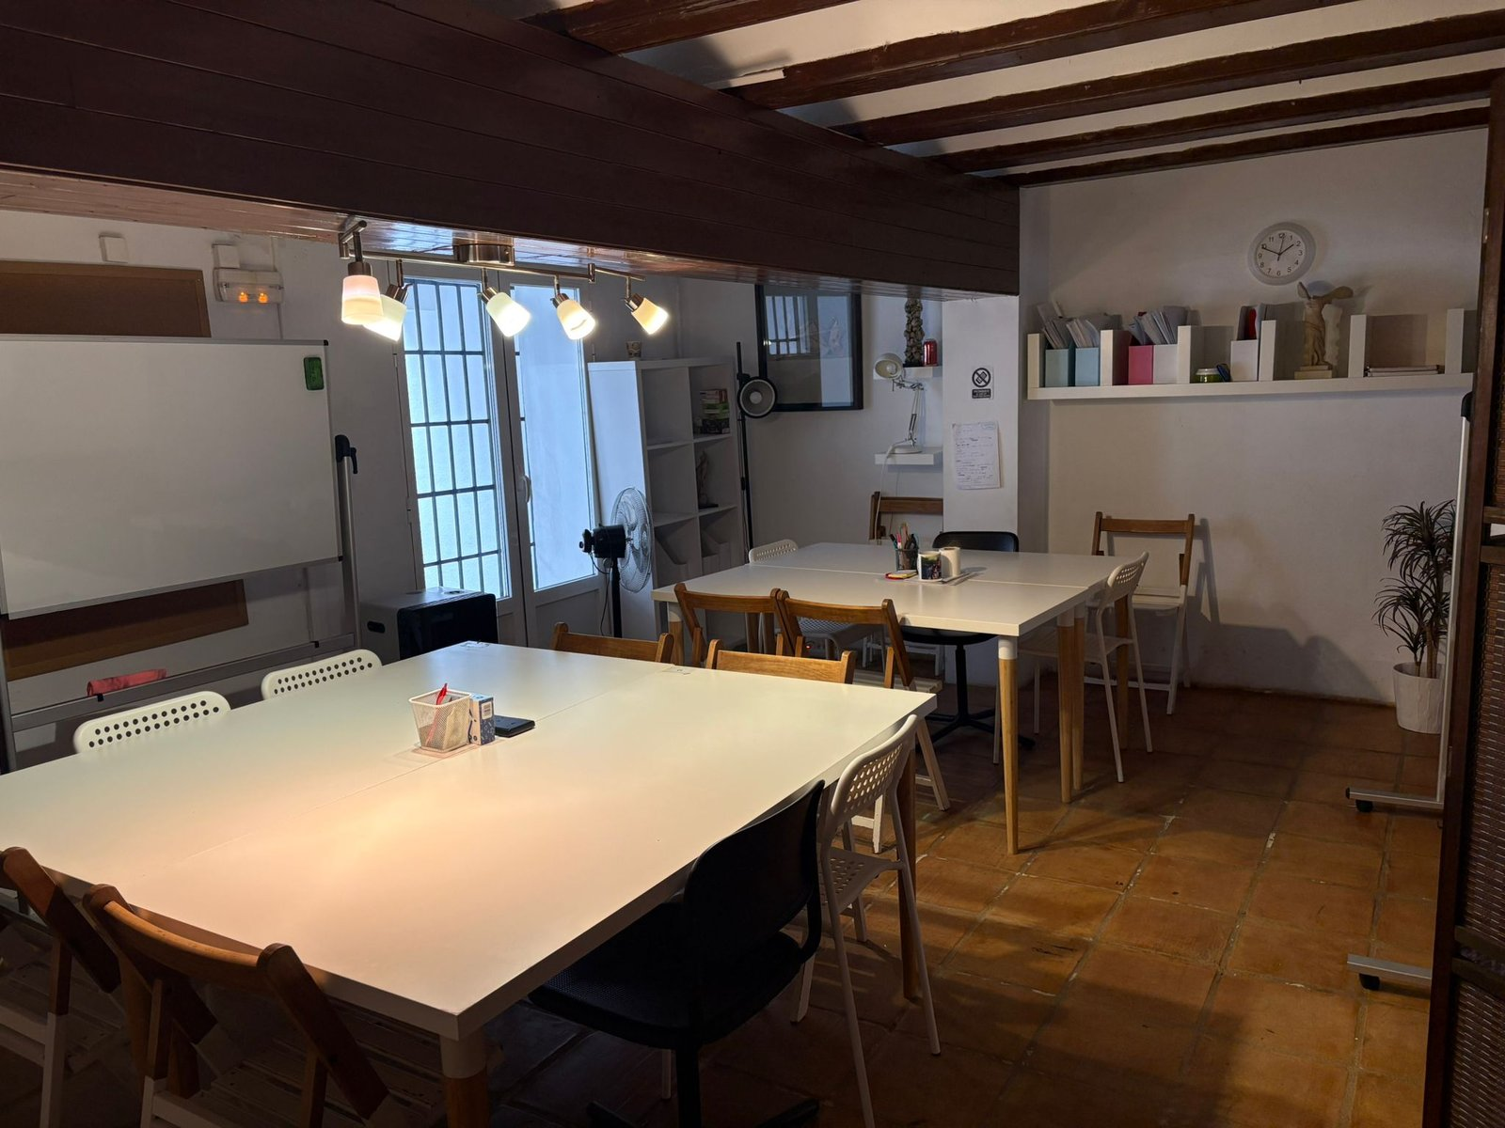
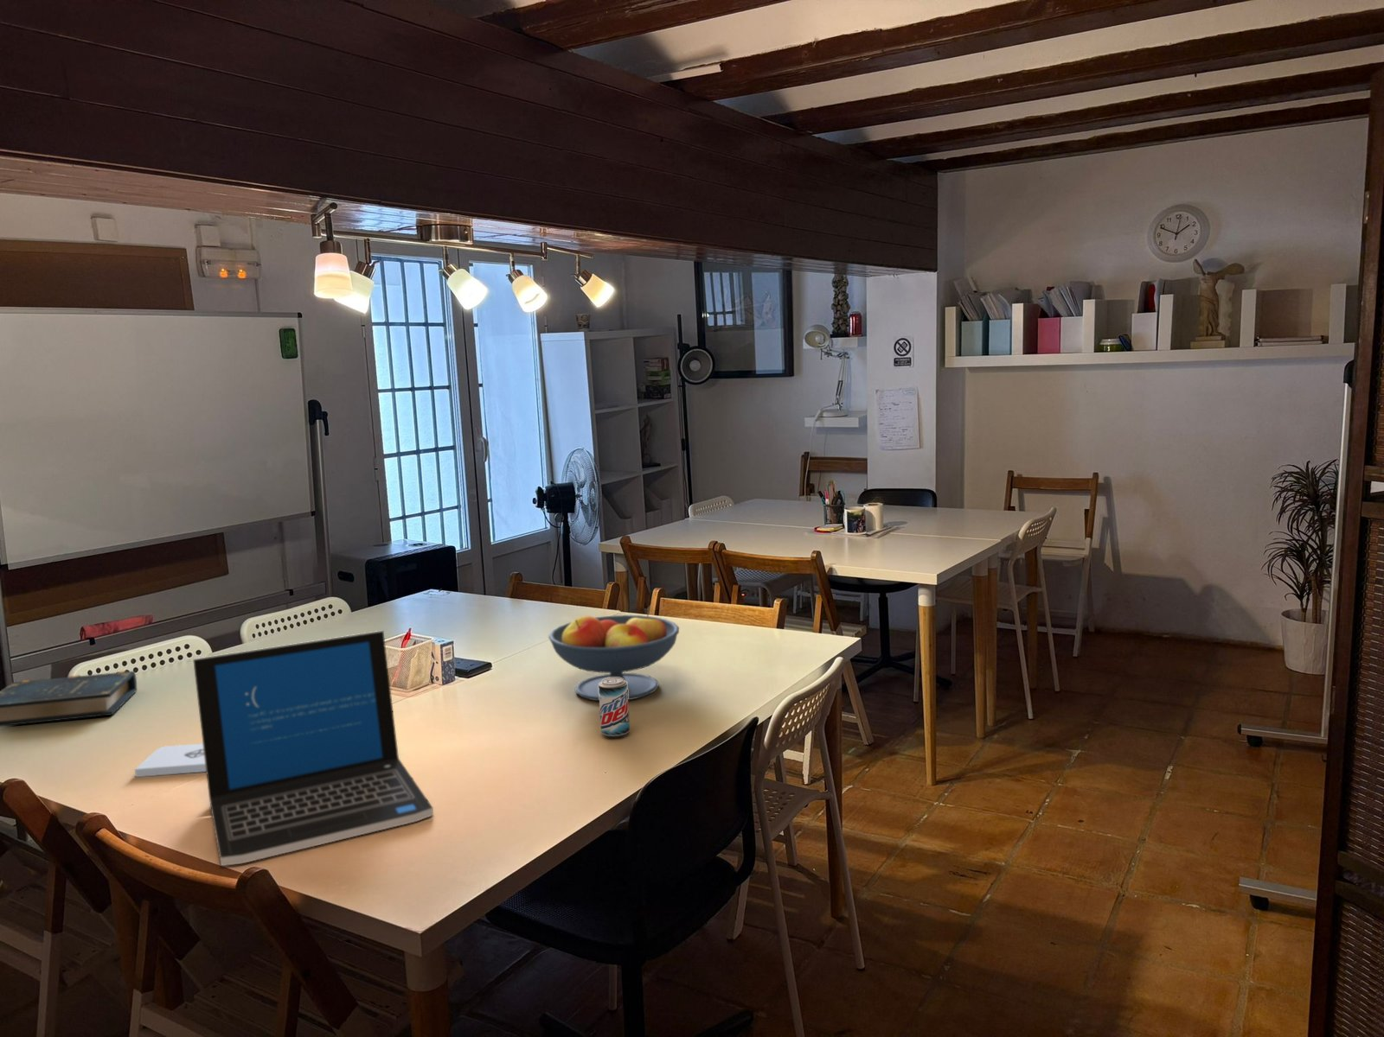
+ book [0,670,137,728]
+ beer can [598,678,631,739]
+ fruit bowl [547,611,680,701]
+ notepad [134,742,206,778]
+ laptop [192,630,434,867]
